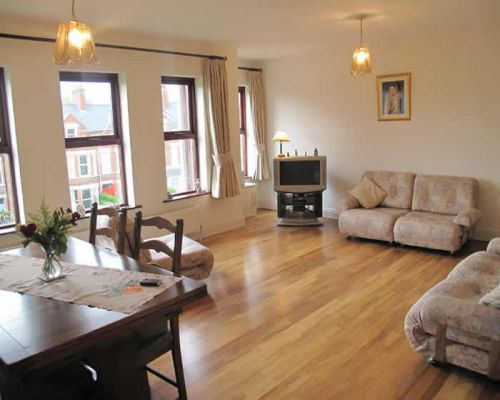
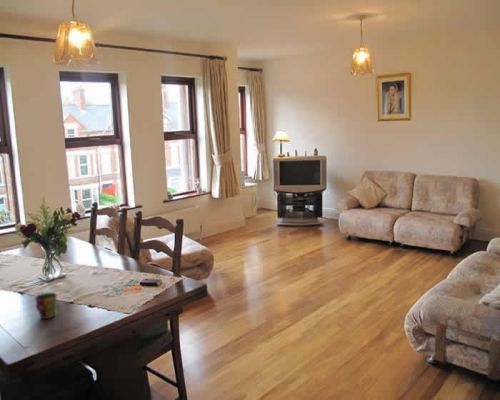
+ cup [34,292,58,320]
